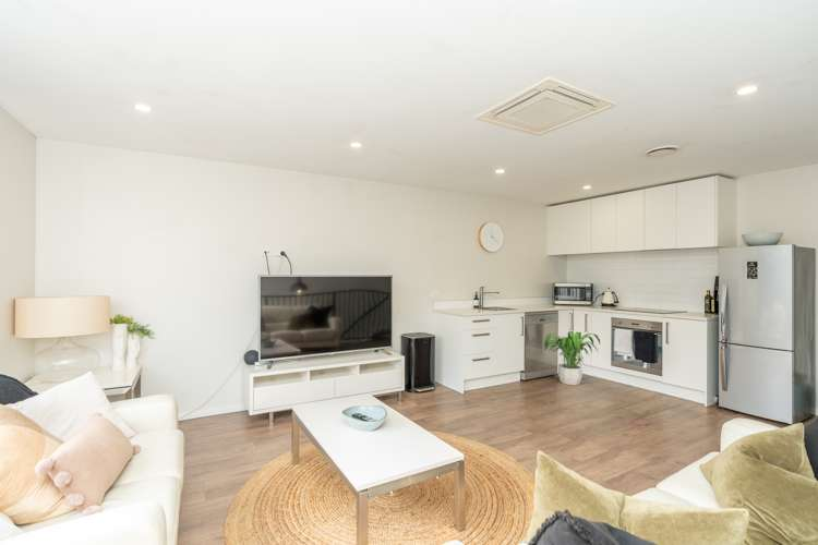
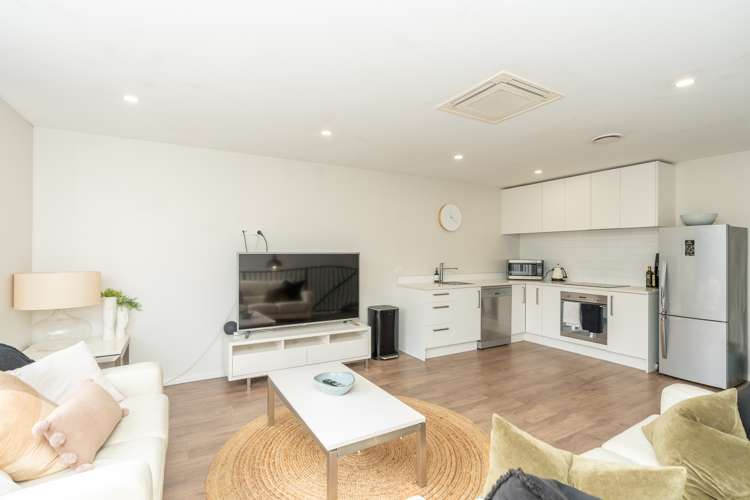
- potted plant [543,330,601,386]
